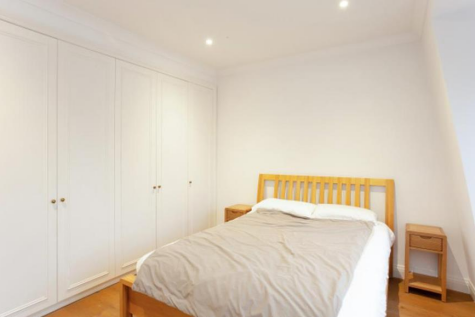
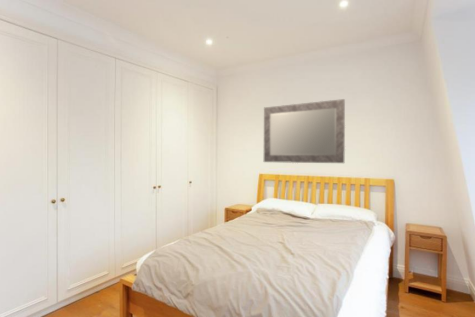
+ mirror [263,98,346,164]
